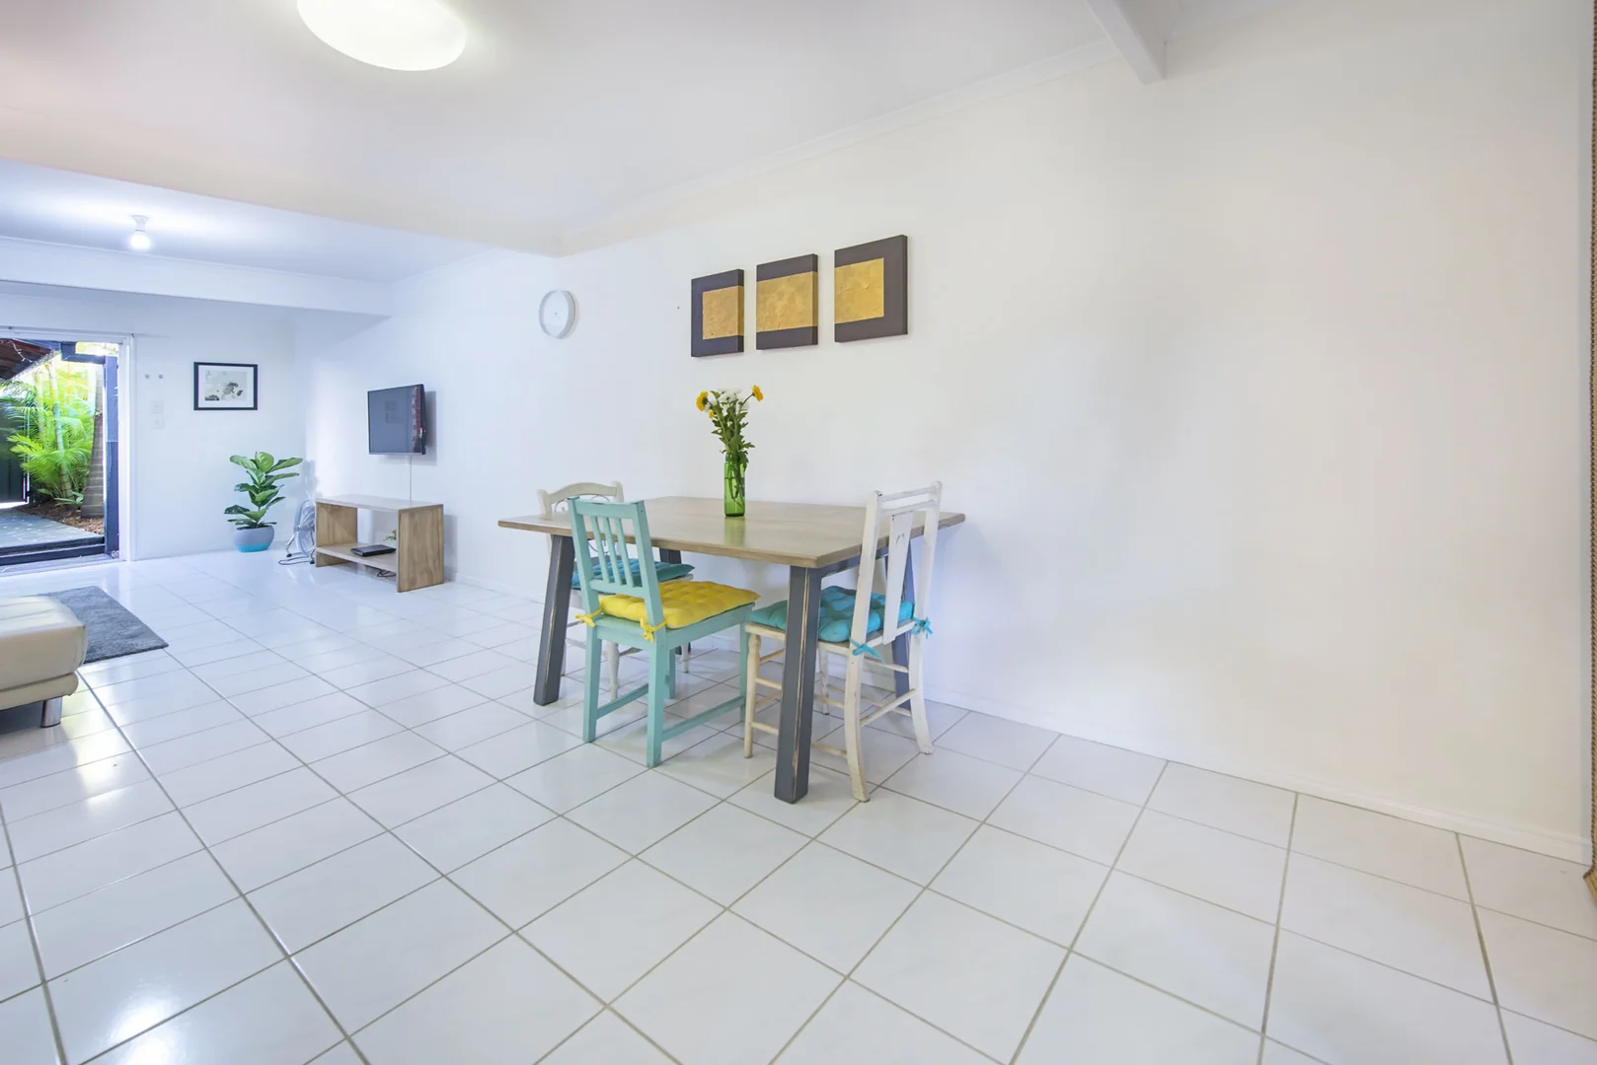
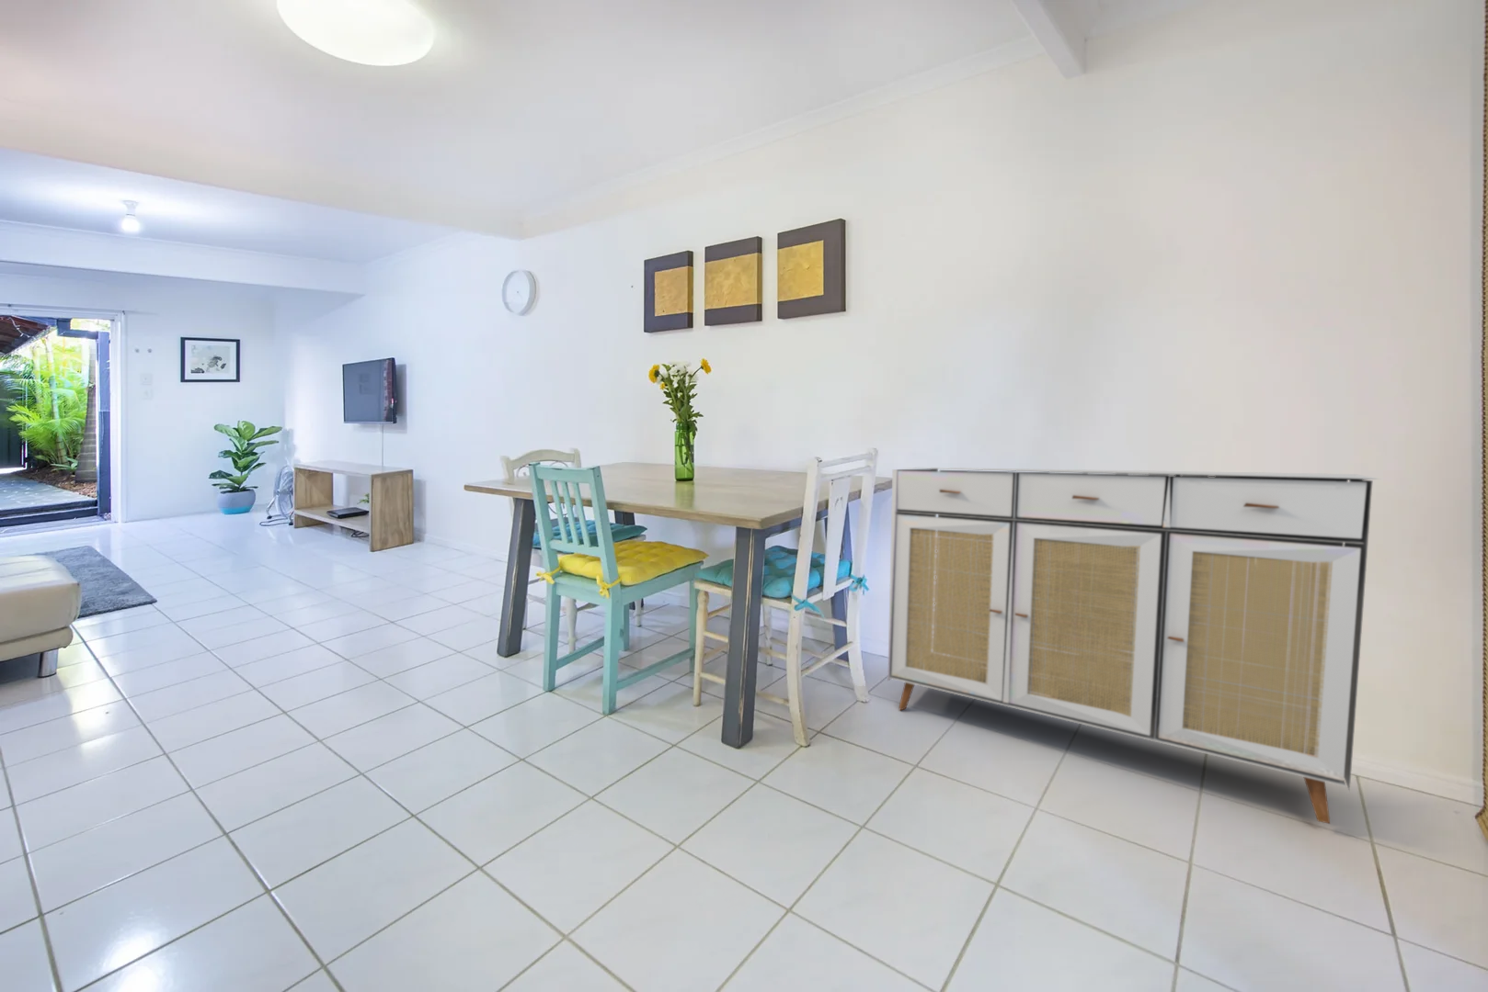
+ sideboard [886,466,1382,825]
